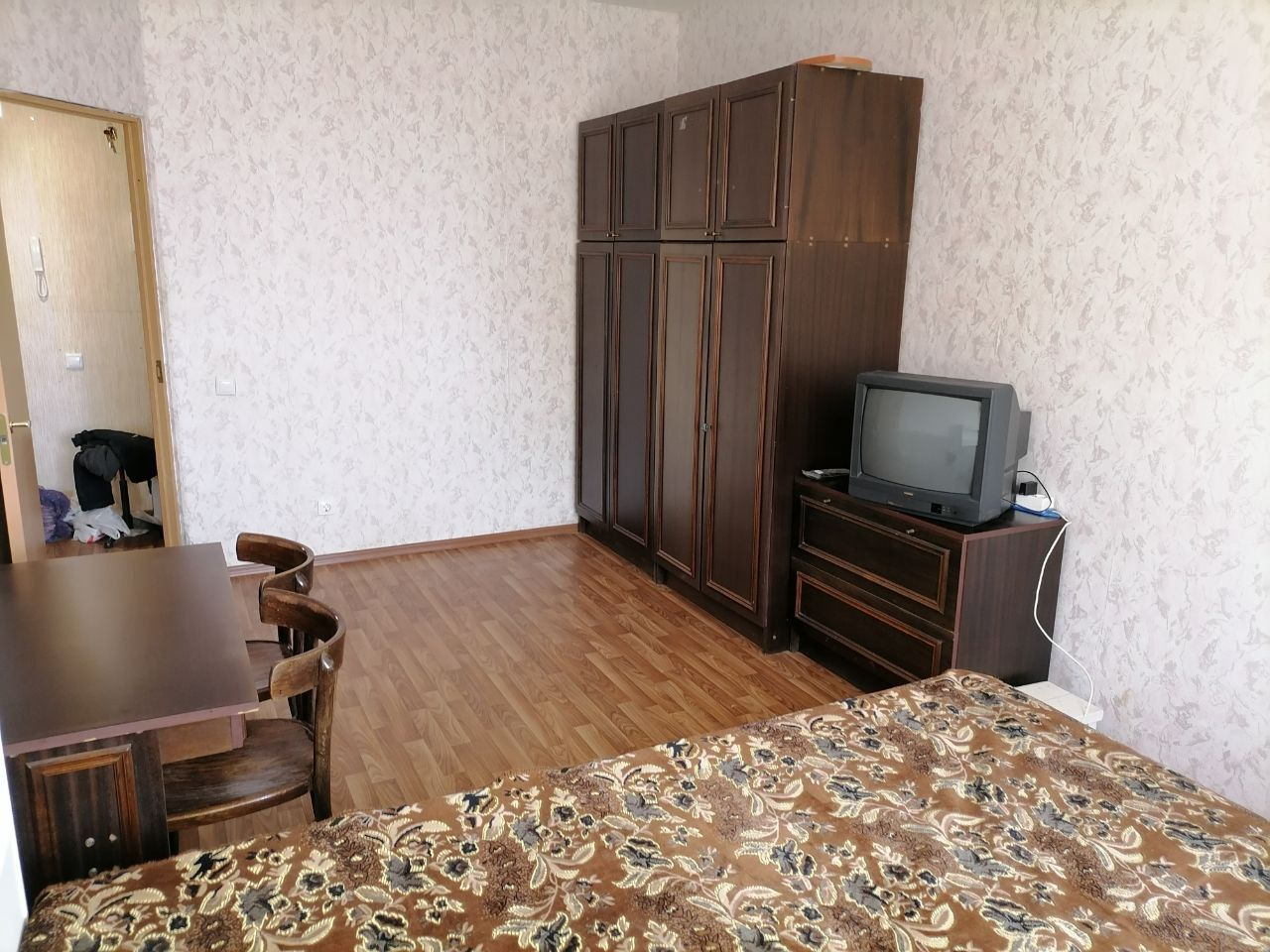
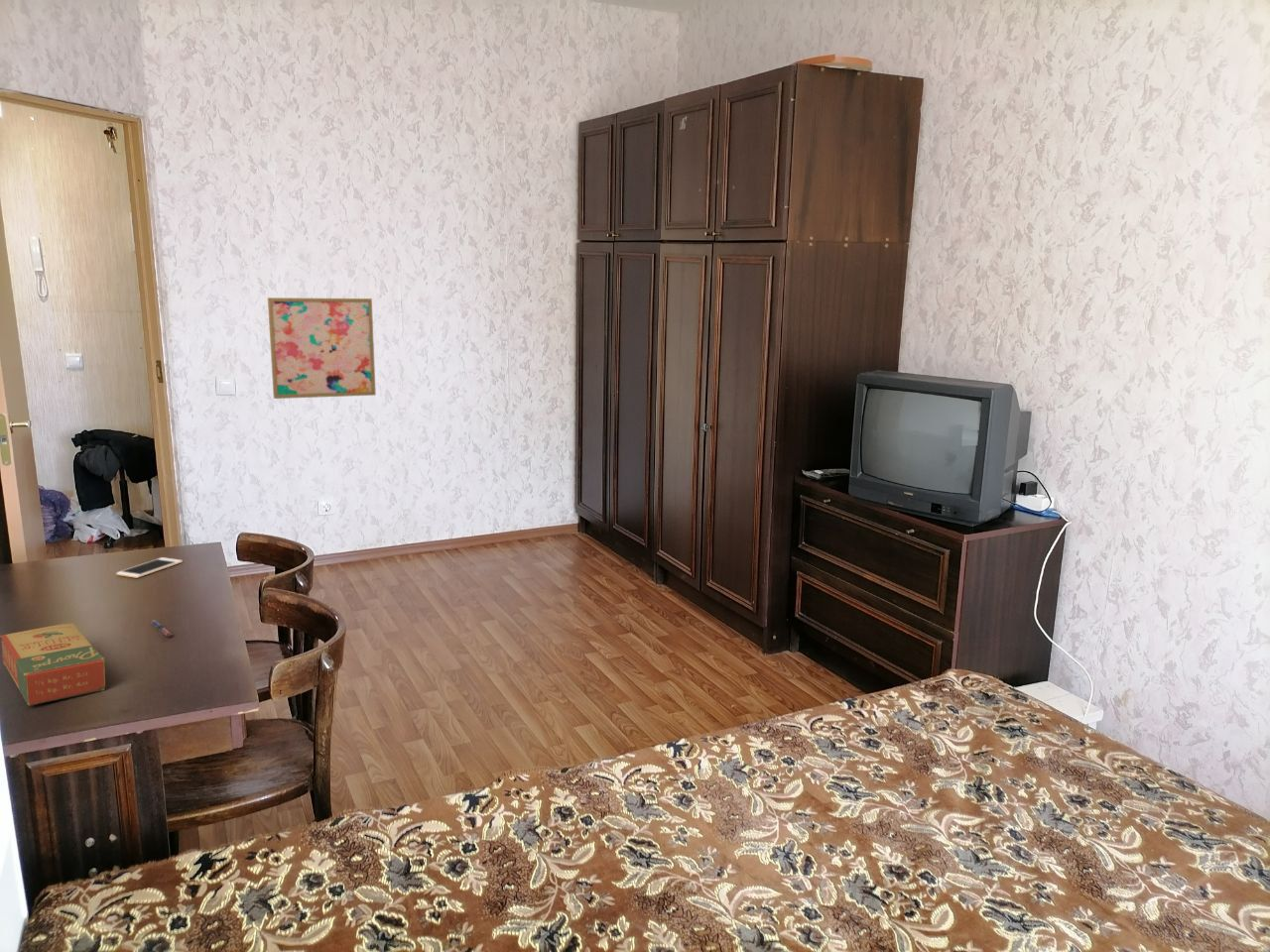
+ cell phone [115,556,184,579]
+ book [0,622,106,706]
+ pen [150,619,172,638]
+ wall art [266,297,377,400]
